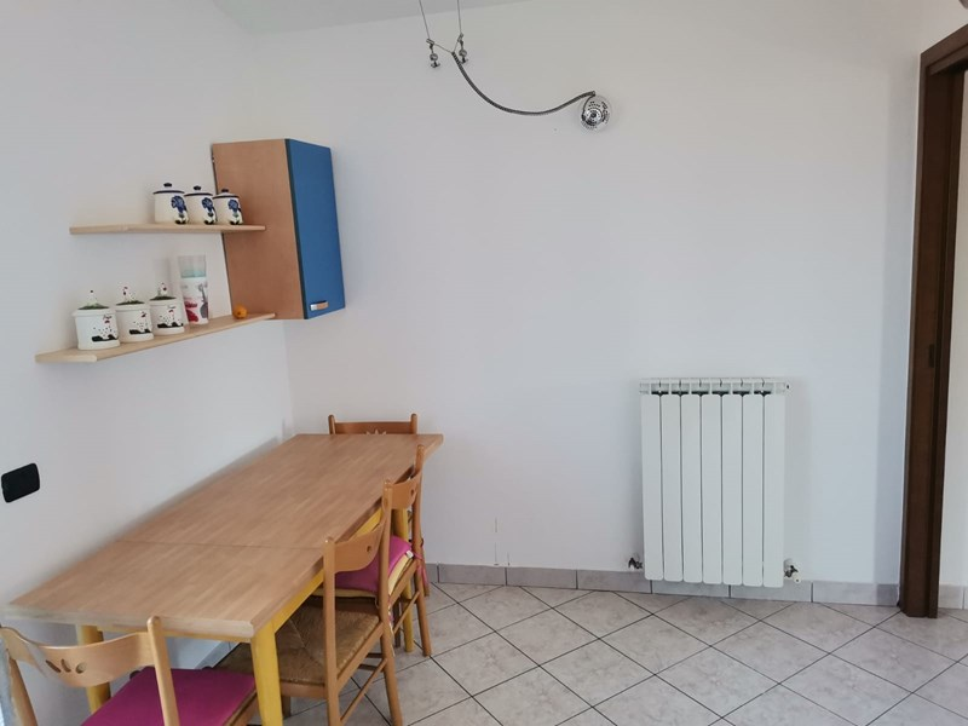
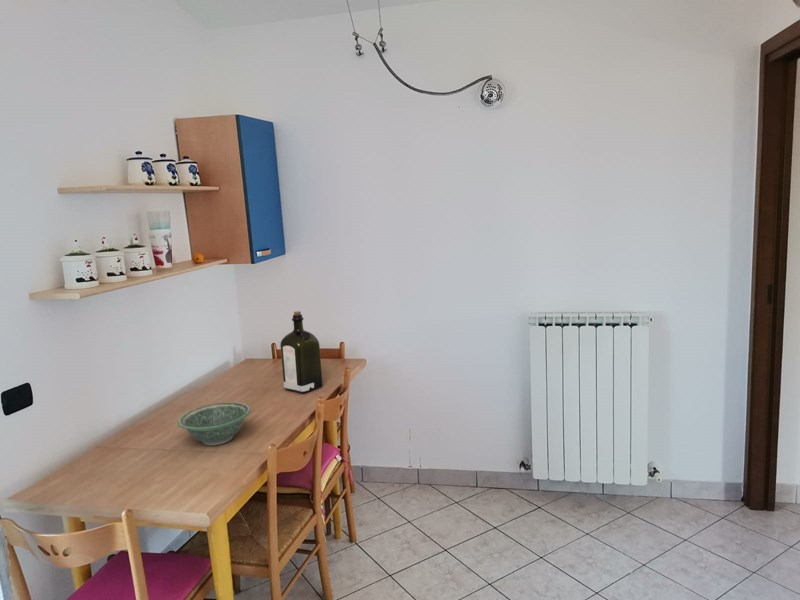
+ liquor [279,310,324,394]
+ bowl [177,401,251,447]
